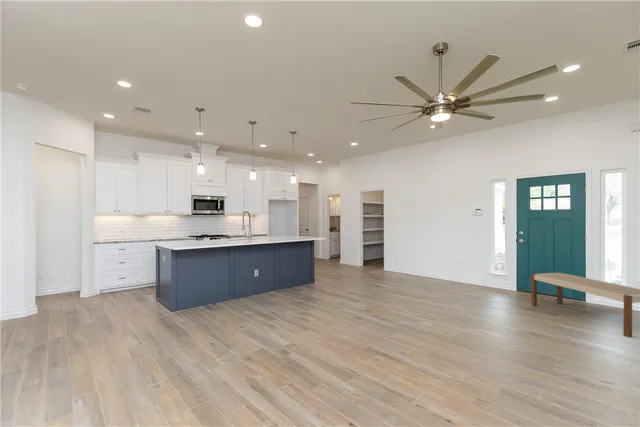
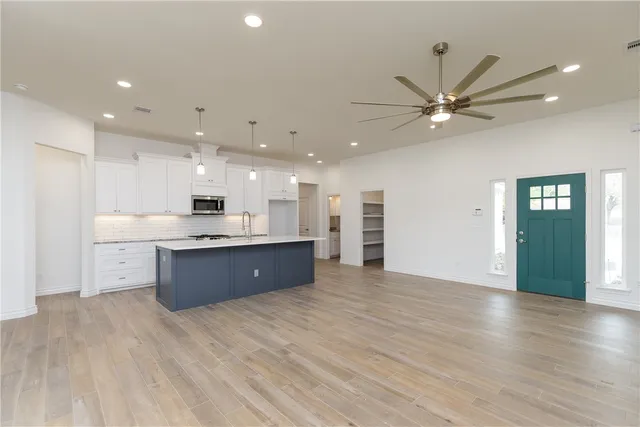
- bench [530,271,640,338]
